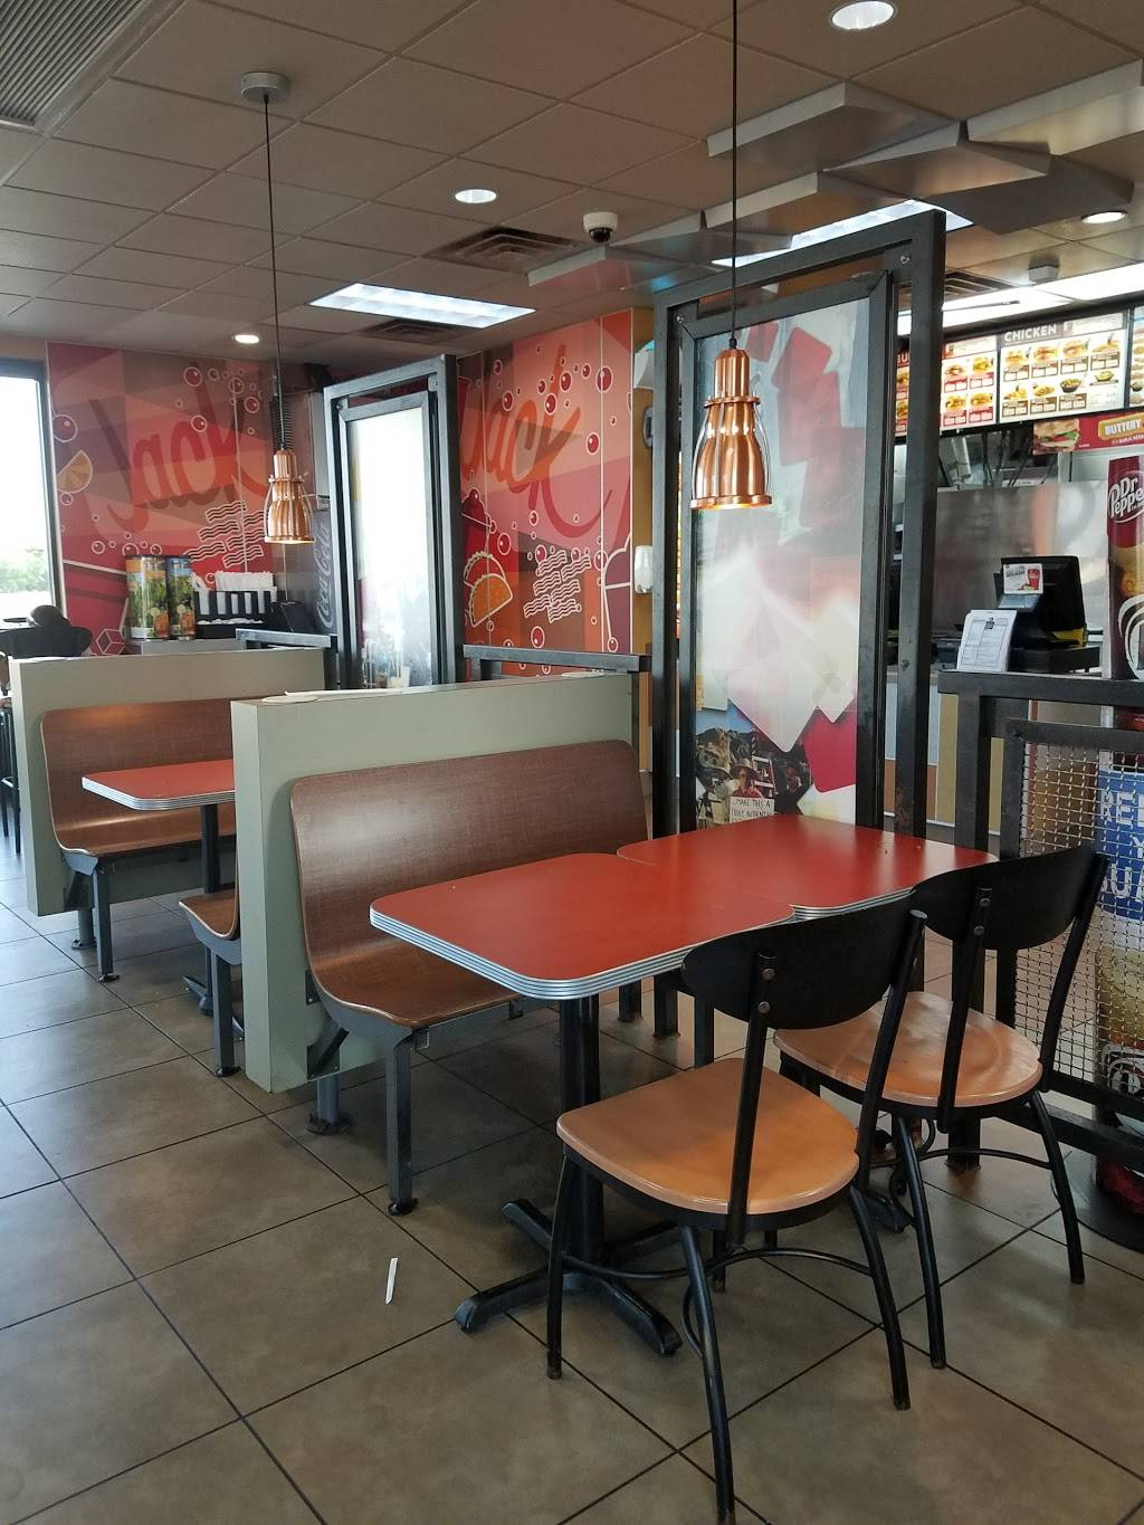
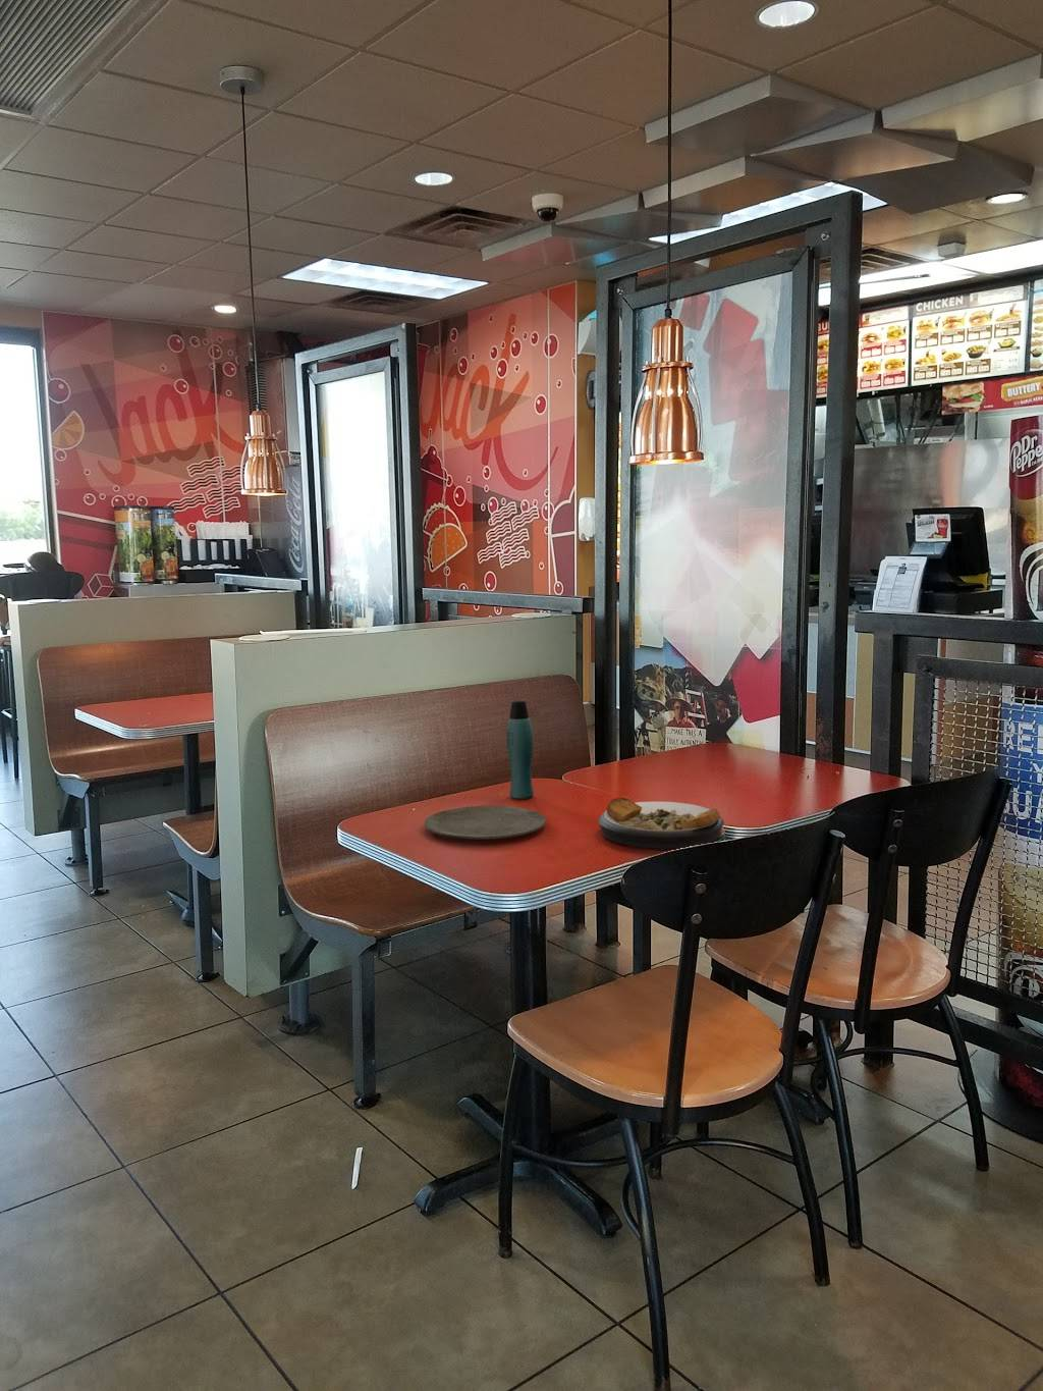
+ plate [424,805,547,840]
+ plate [597,797,725,848]
+ bottle [506,699,535,800]
